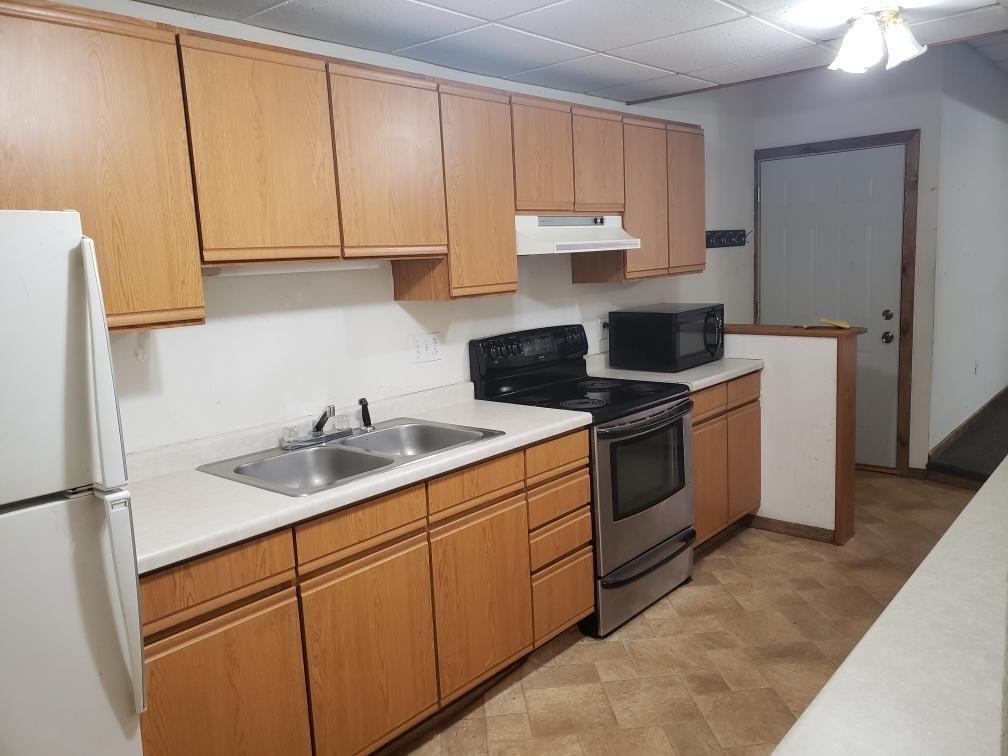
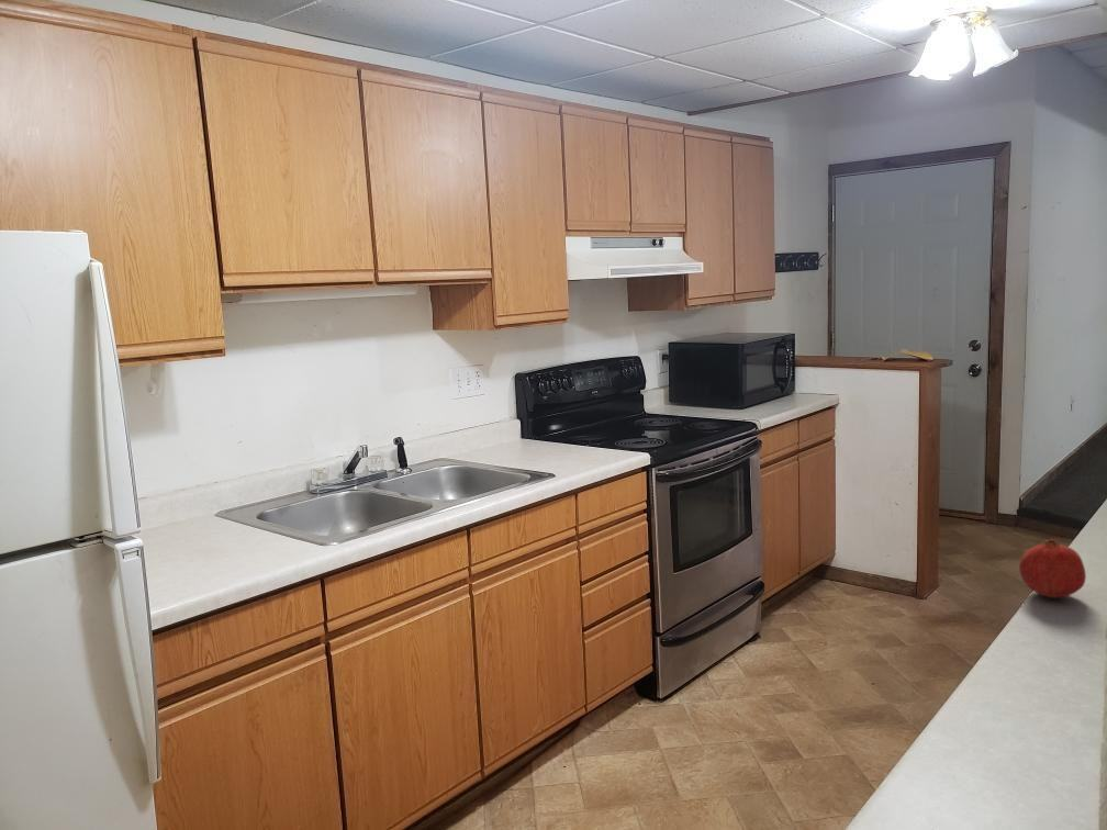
+ fruit [1018,539,1087,599]
